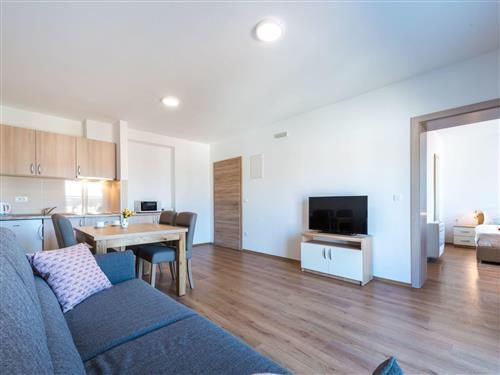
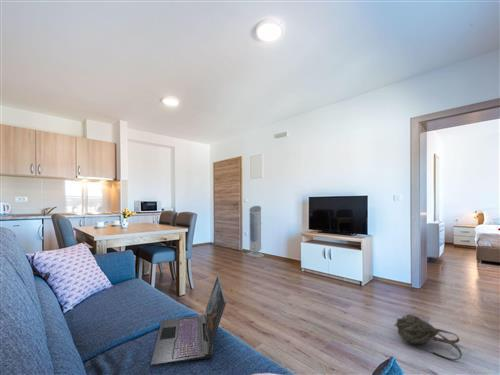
+ air purifier [246,205,265,258]
+ laptop [149,274,227,367]
+ backpack [393,313,463,361]
